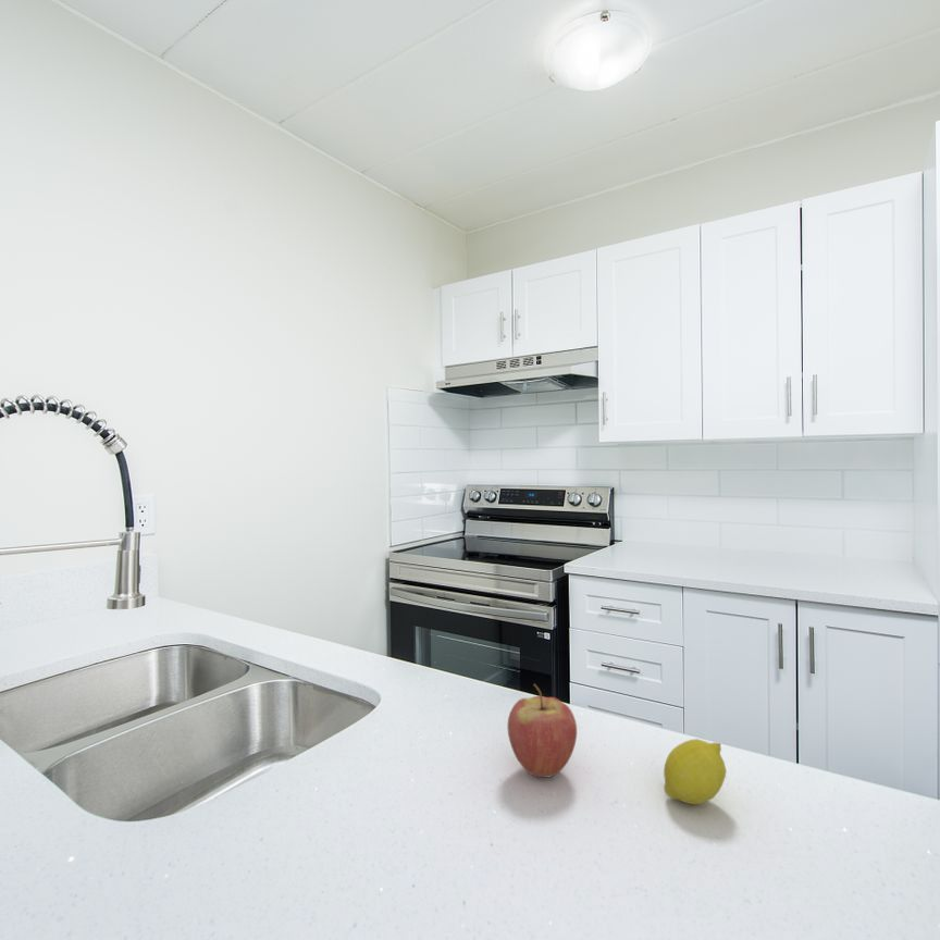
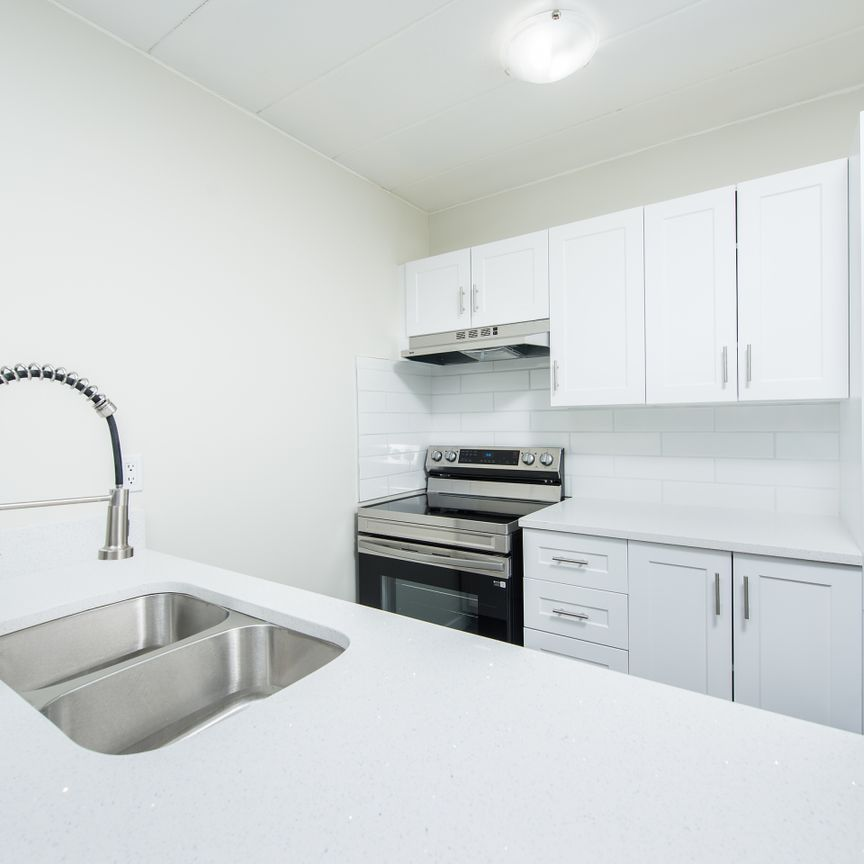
- fruit [506,682,578,778]
- fruit [663,738,728,805]
